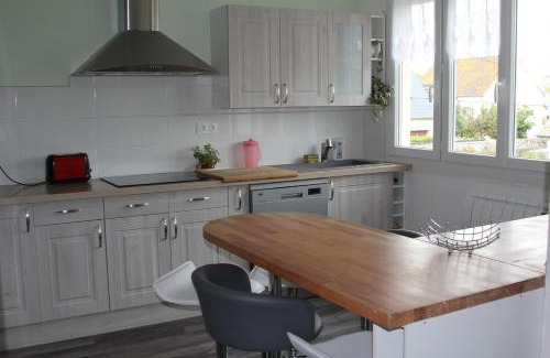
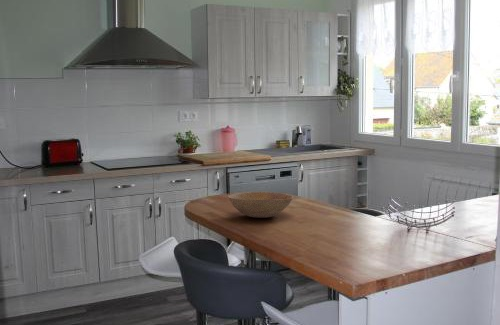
+ bowl [227,191,294,219]
